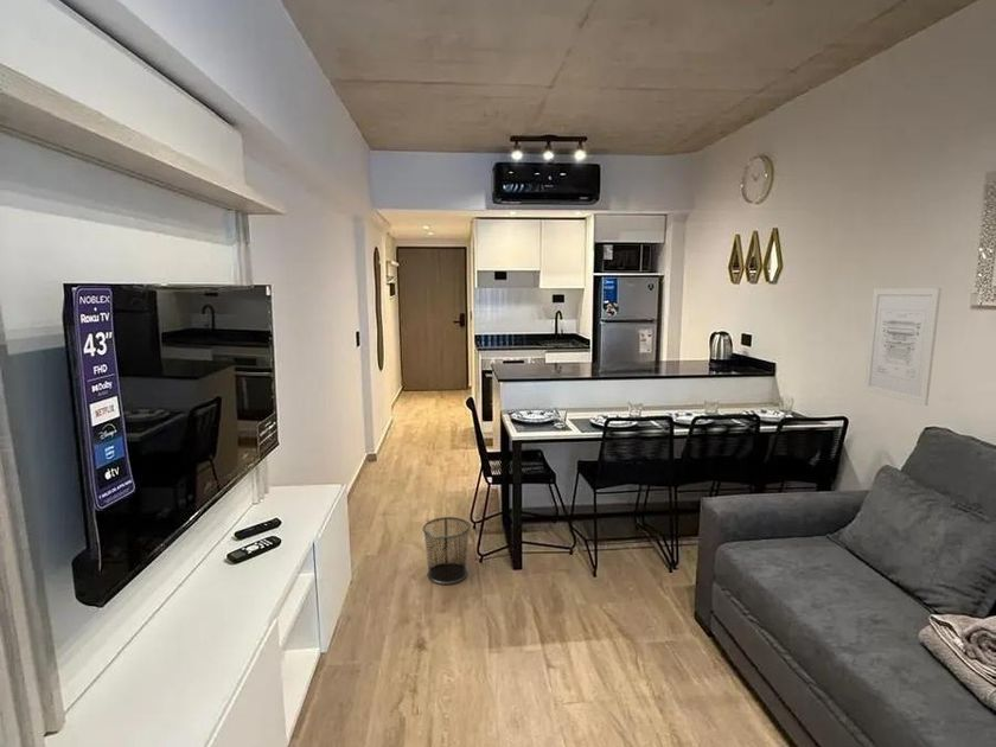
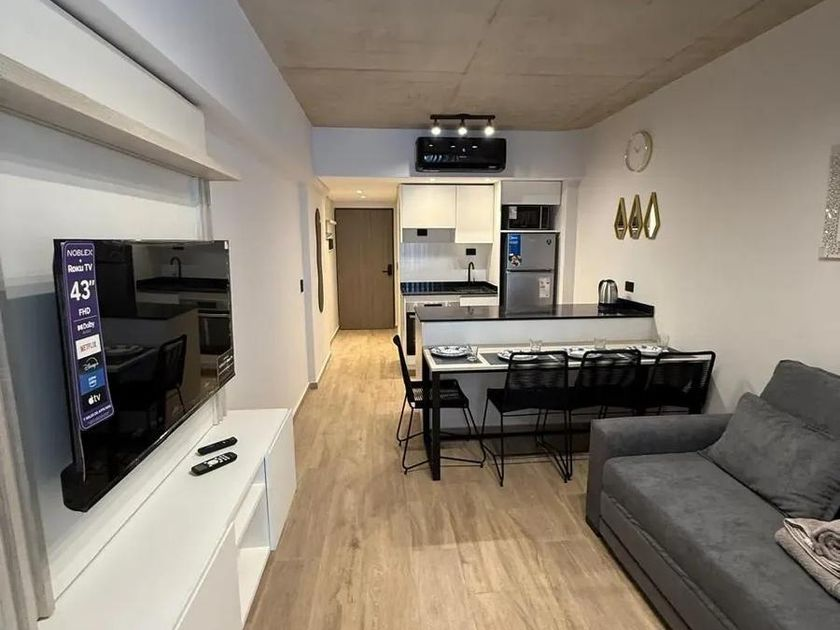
- waste bin [422,516,472,586]
- wall art [863,287,943,407]
